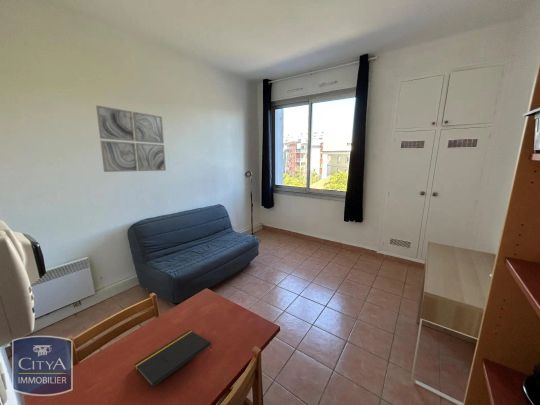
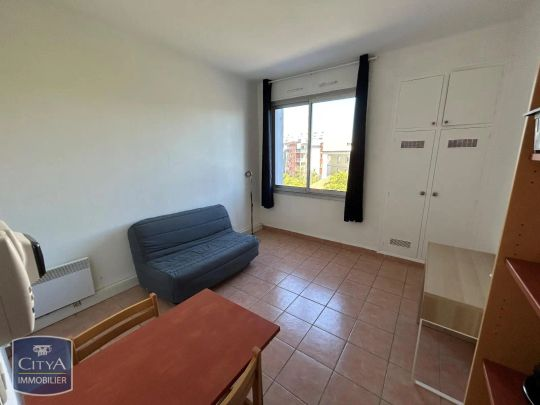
- notepad [134,329,212,388]
- wall art [95,104,167,173]
